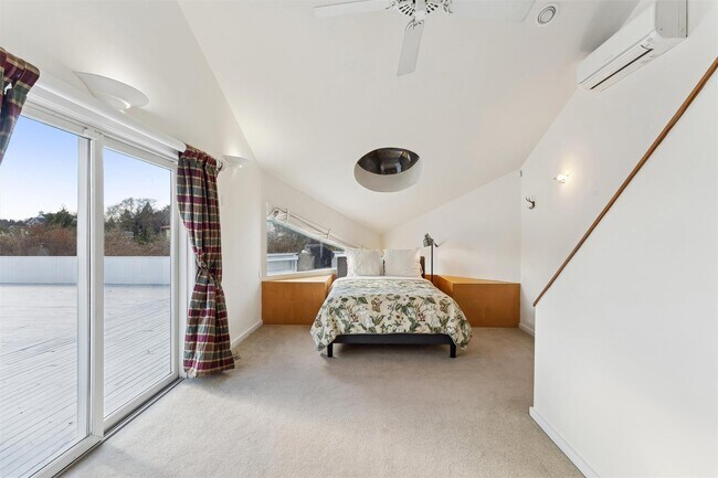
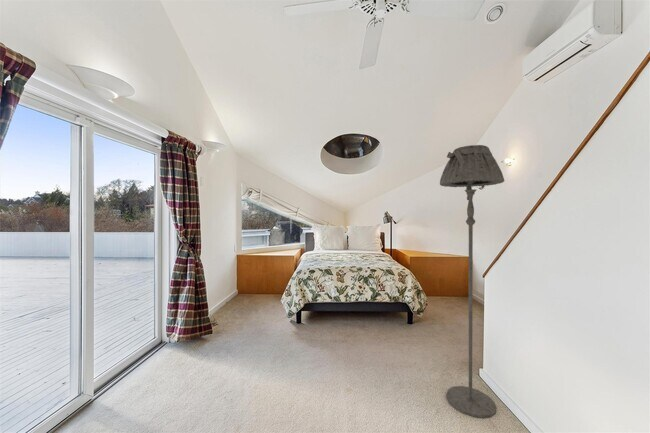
+ floor lamp [439,144,505,420]
